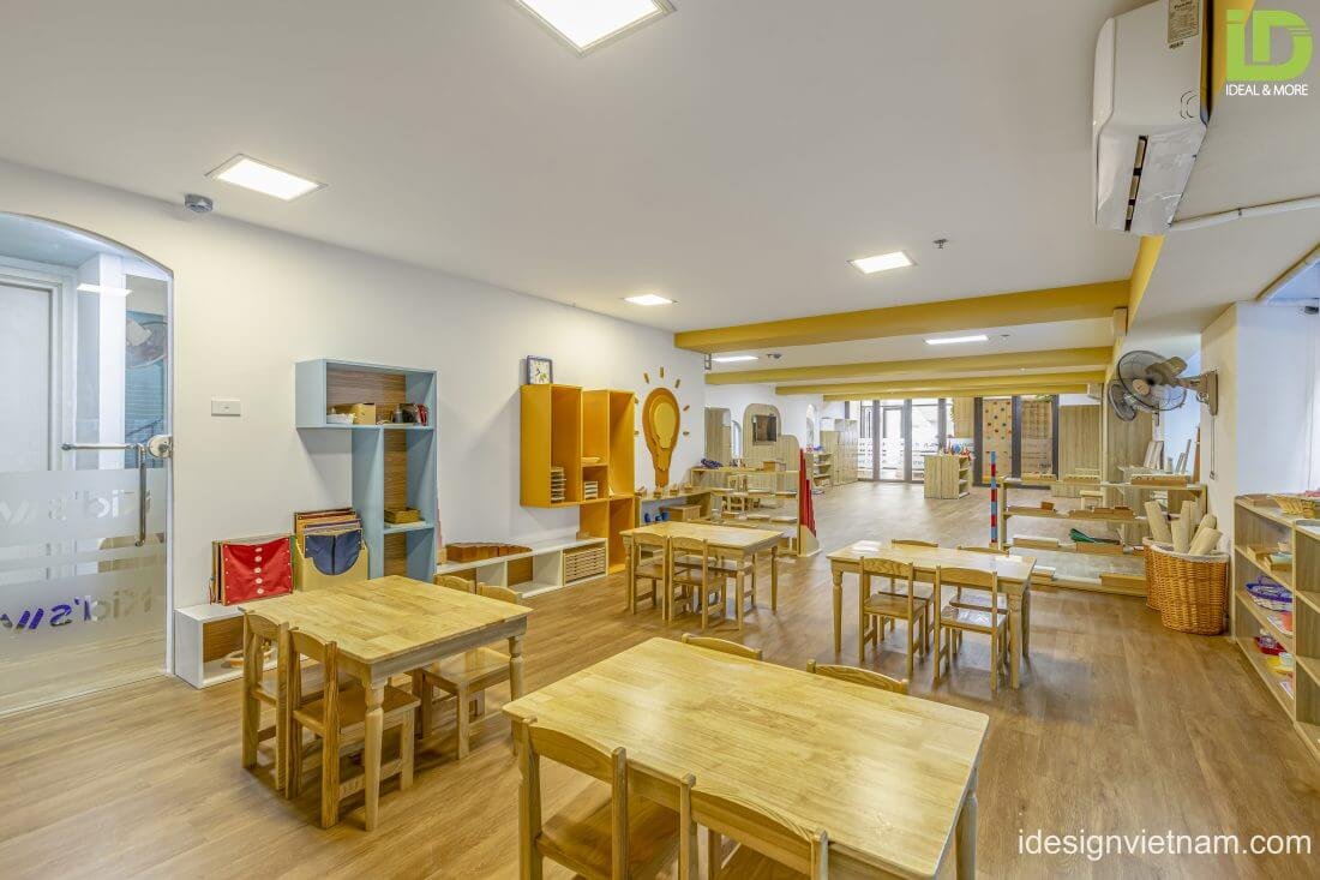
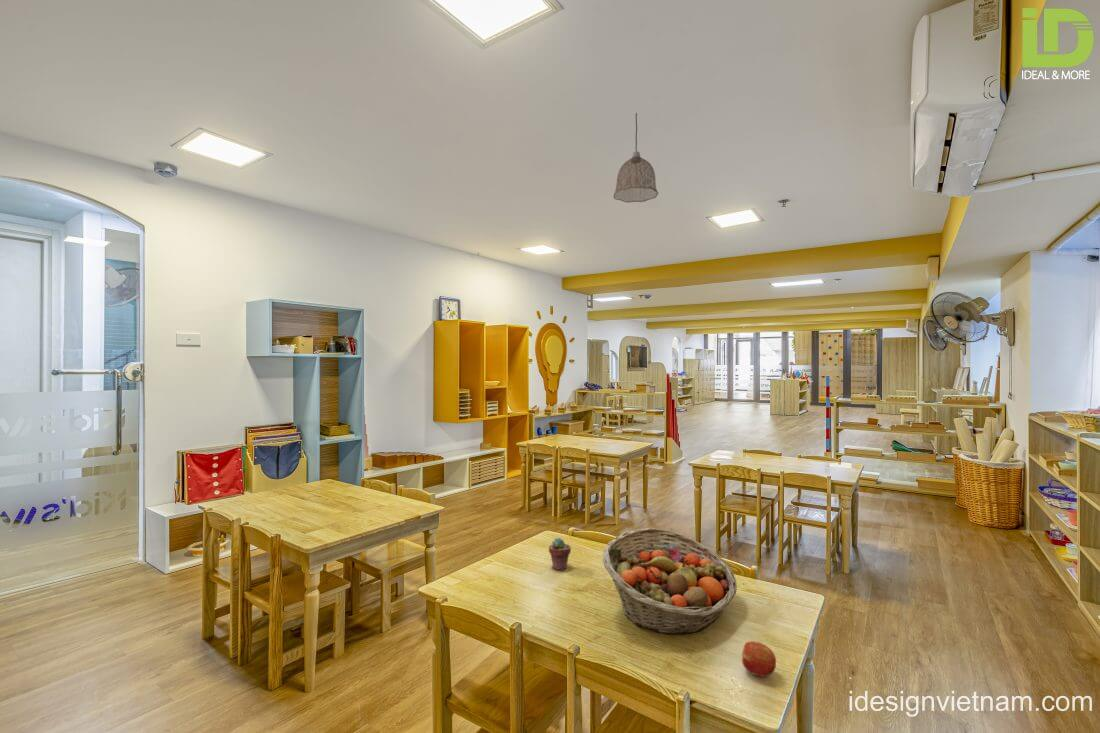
+ fruit basket [602,527,738,636]
+ potted succulent [548,537,572,571]
+ apple [741,640,777,678]
+ pendant lamp [613,112,659,203]
